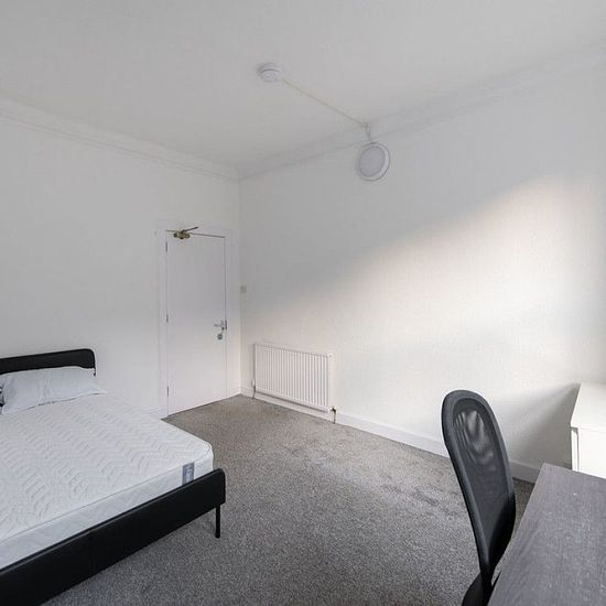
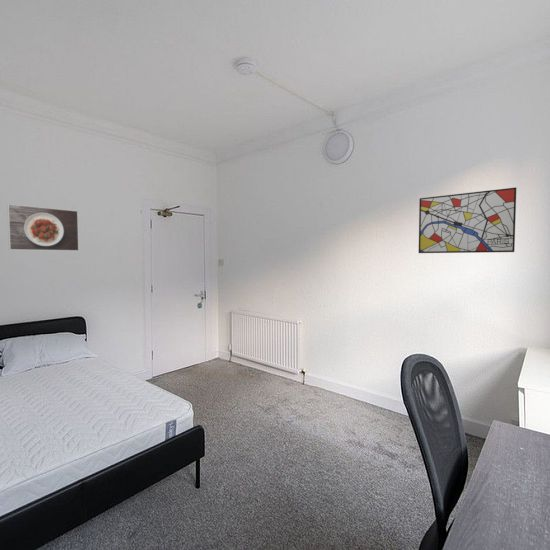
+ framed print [6,203,80,252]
+ wall art [418,186,517,254]
